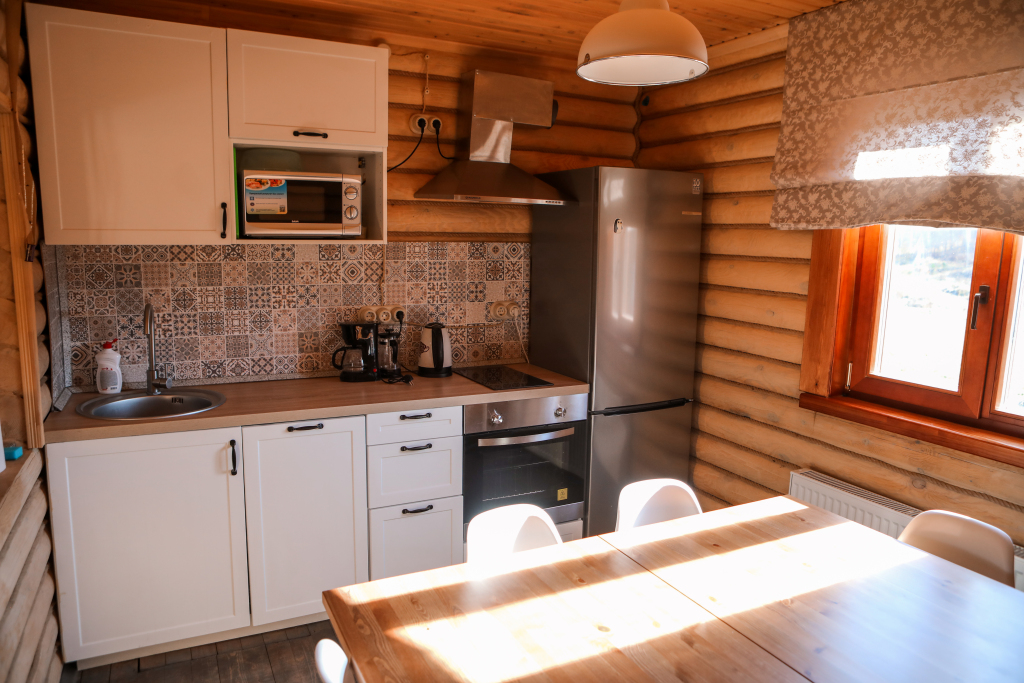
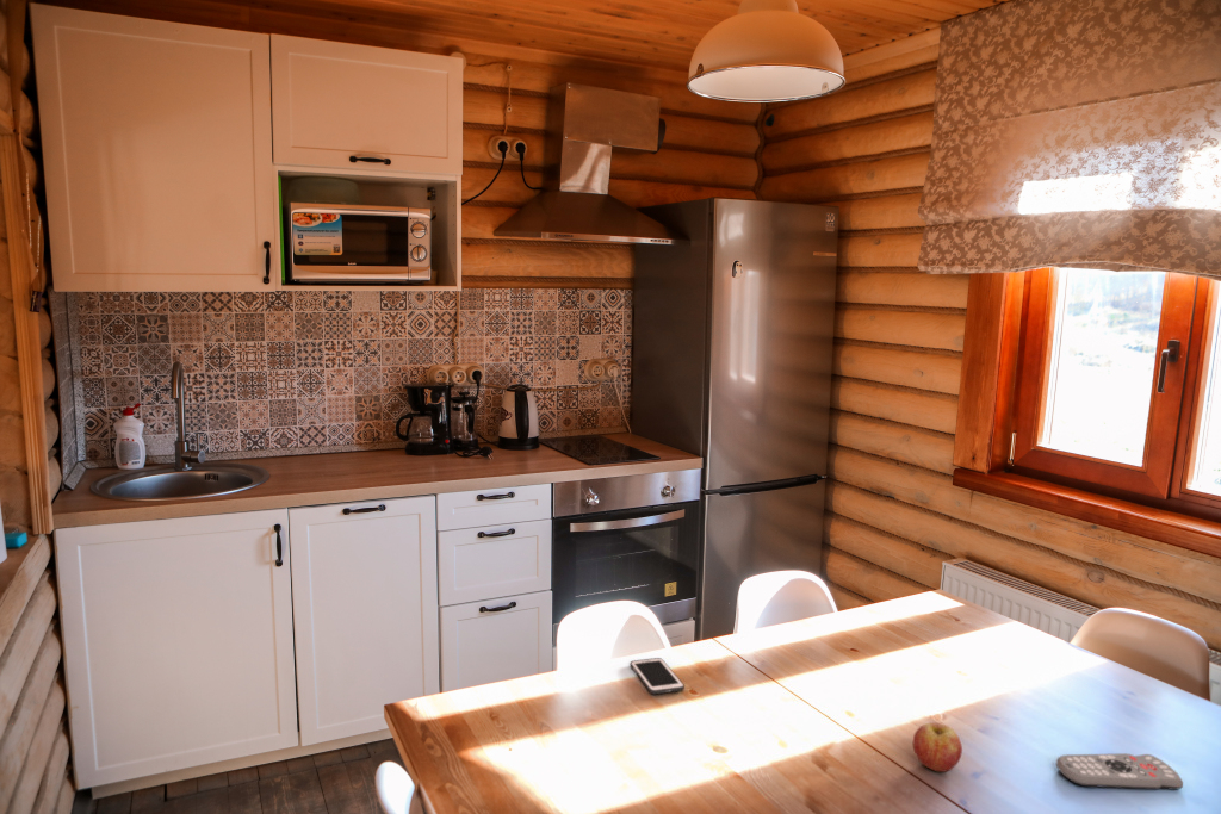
+ fruit [912,721,963,773]
+ cell phone [630,657,686,695]
+ remote control [1055,752,1184,791]
